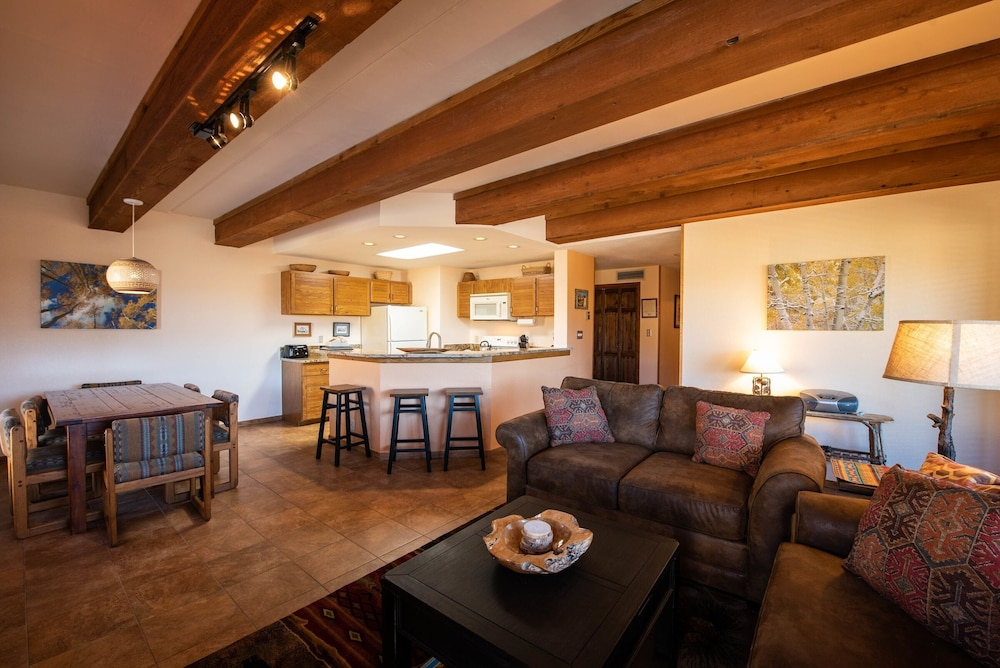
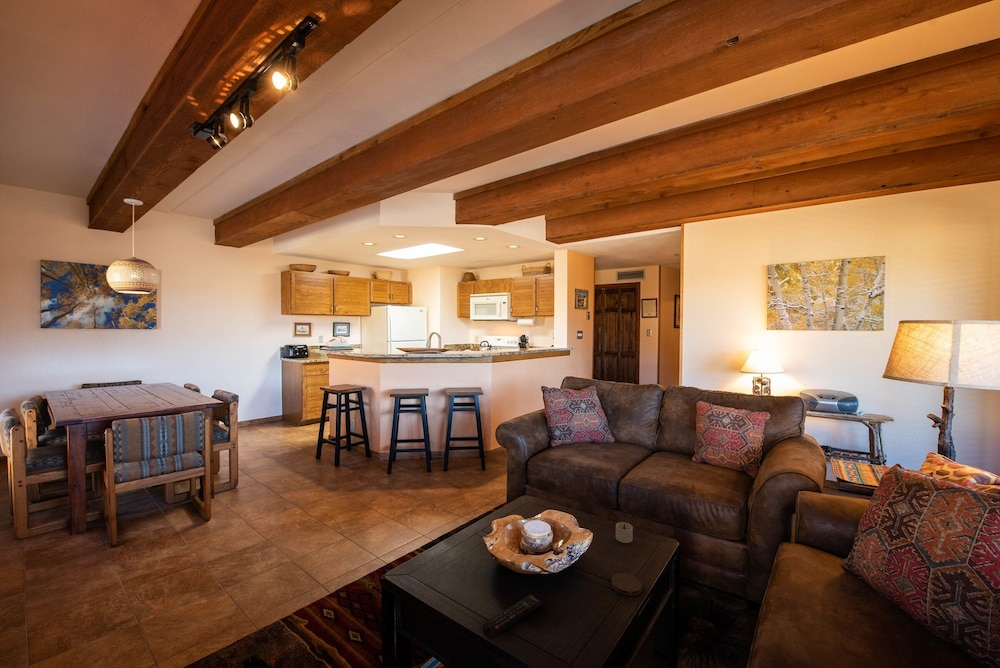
+ remote control [482,594,545,640]
+ candle [615,521,634,544]
+ coaster [610,572,643,597]
